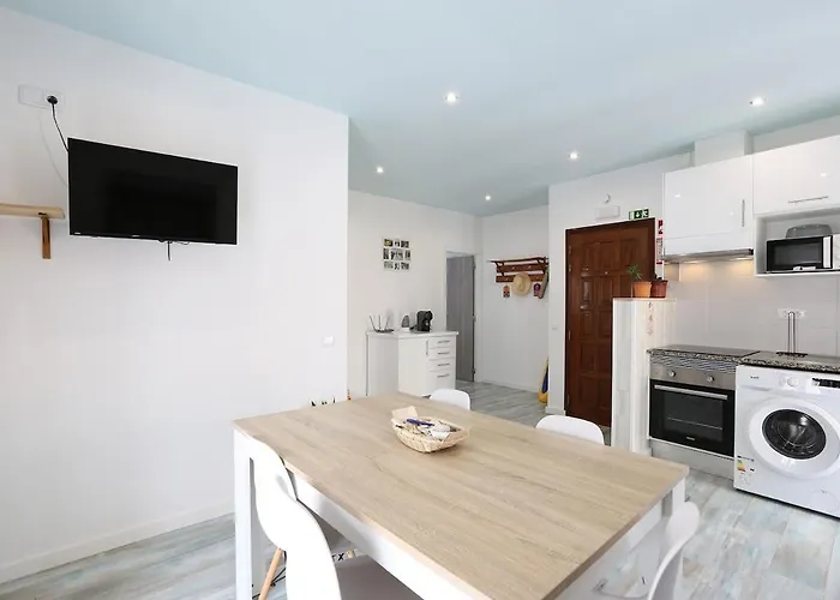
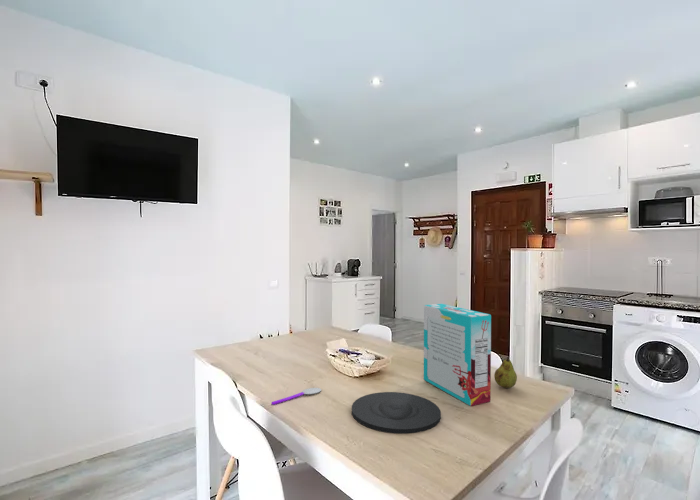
+ fruit [493,356,518,389]
+ spoon [271,387,322,406]
+ plate [351,391,442,435]
+ cereal box [423,303,492,407]
